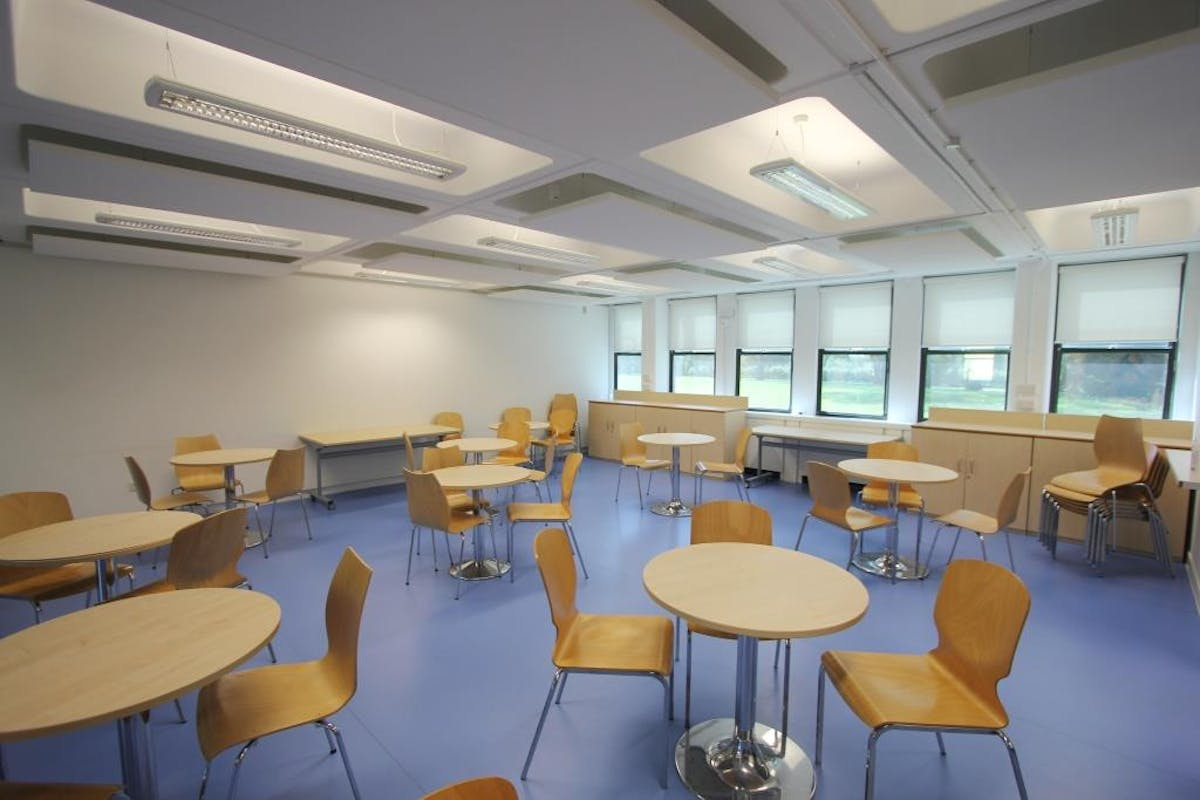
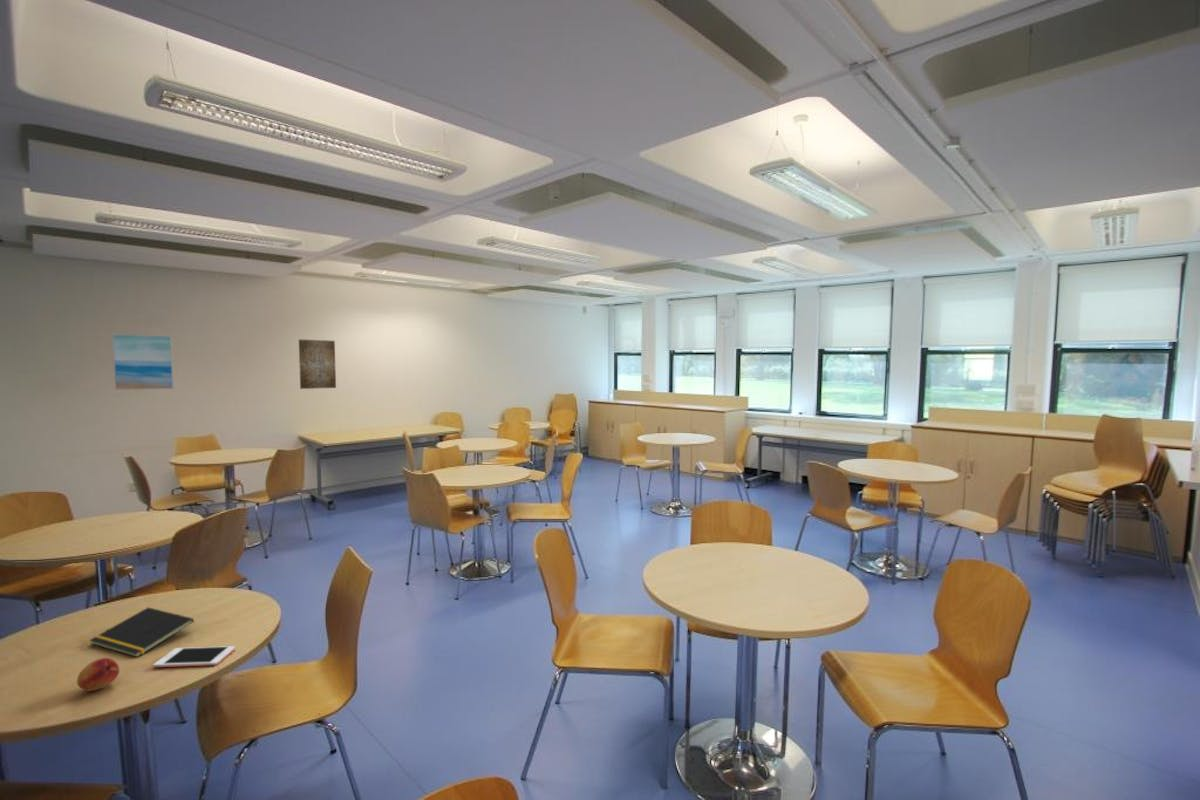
+ cell phone [152,645,236,668]
+ wall art [298,338,337,390]
+ wall art [111,333,175,391]
+ notepad [89,606,195,658]
+ fruit [76,657,120,692]
